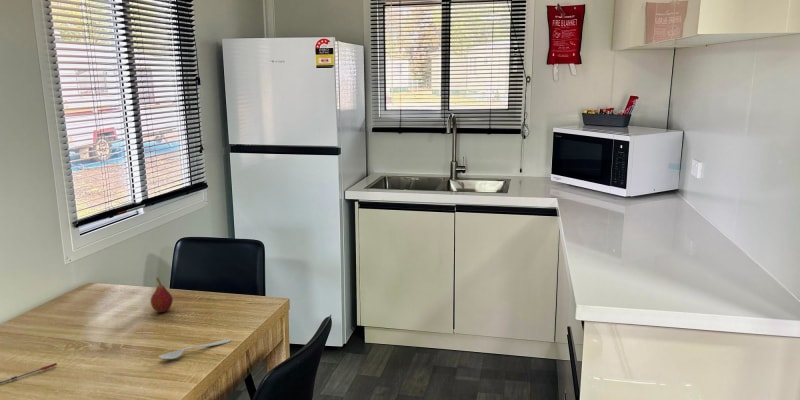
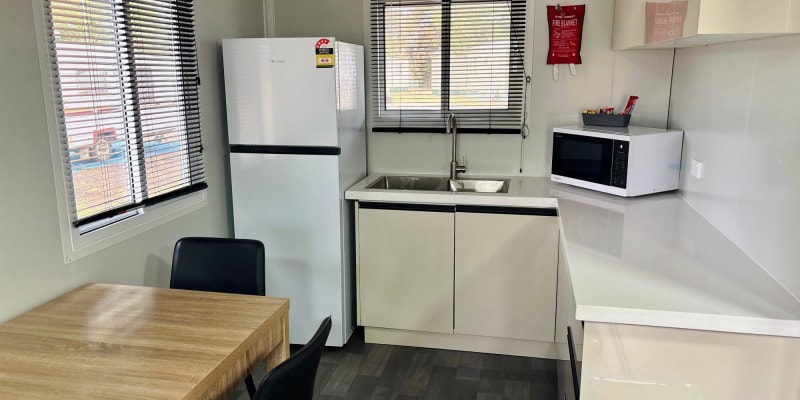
- pen [0,362,58,384]
- spoon [158,338,232,360]
- fruit [150,276,174,313]
